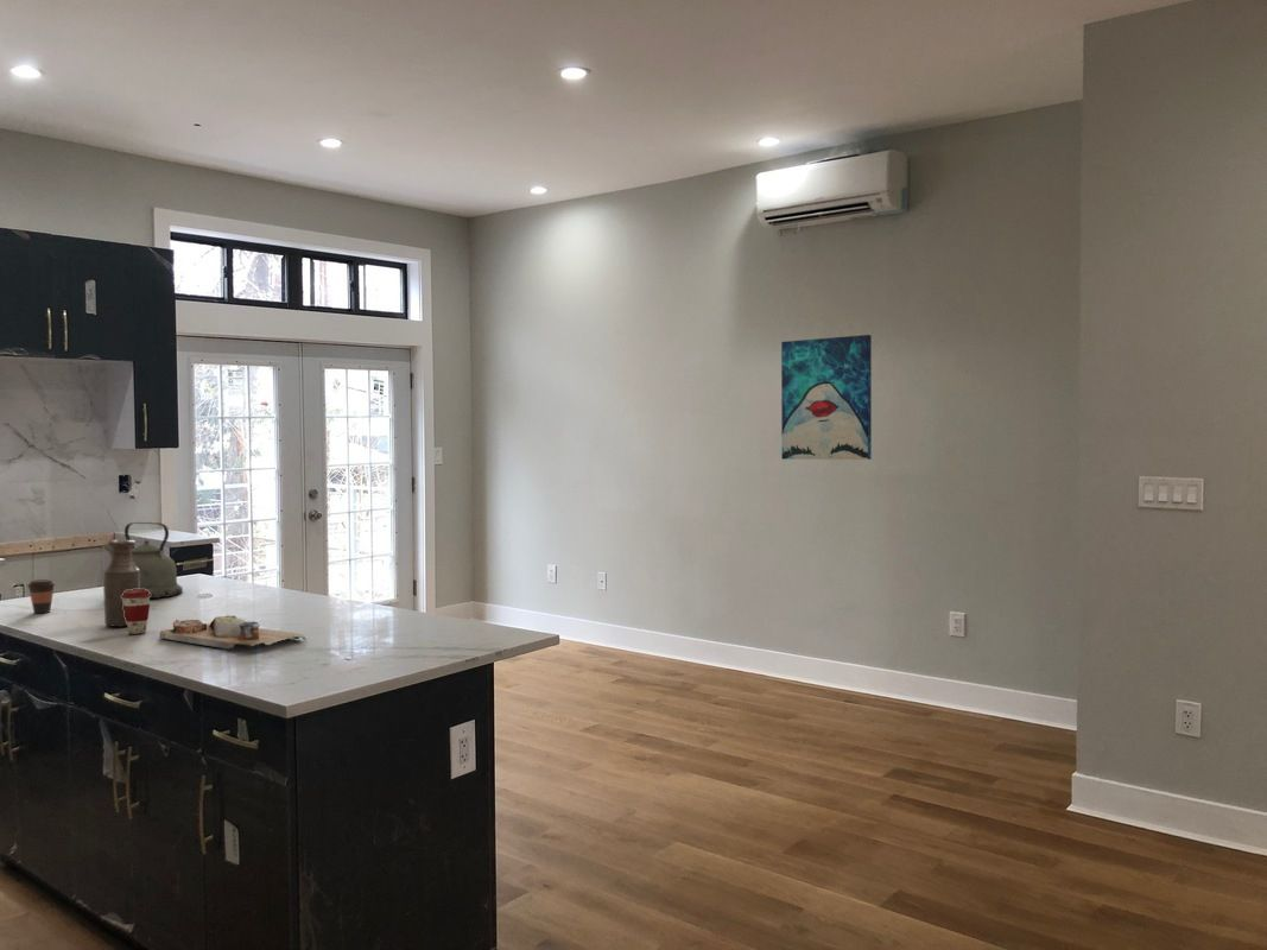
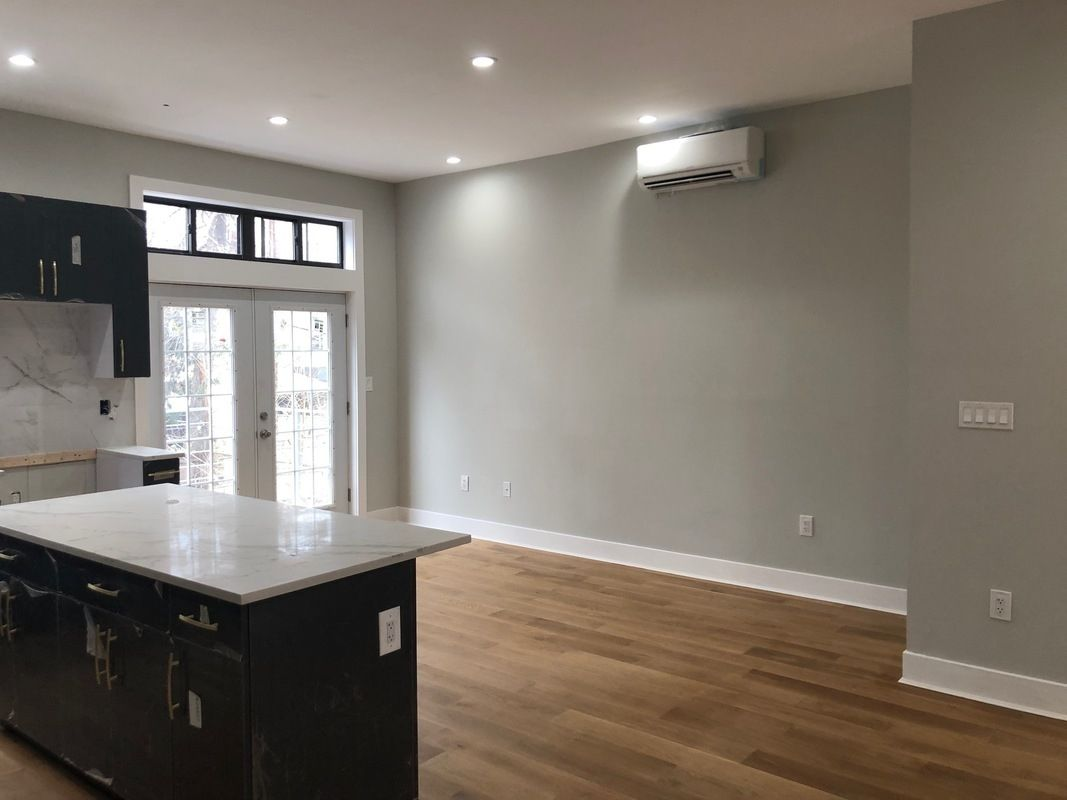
- bottle [102,539,140,628]
- kettle [103,521,184,600]
- coffee cup [121,589,151,635]
- wall art [780,334,873,461]
- cutting board [158,614,308,651]
- coffee cup [26,578,57,614]
